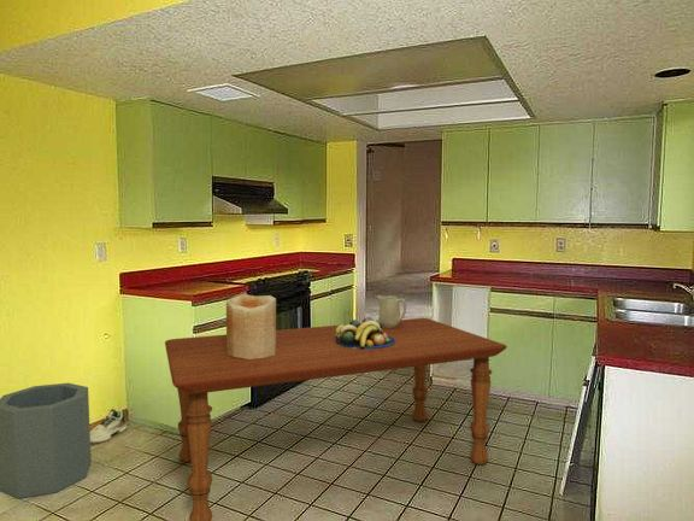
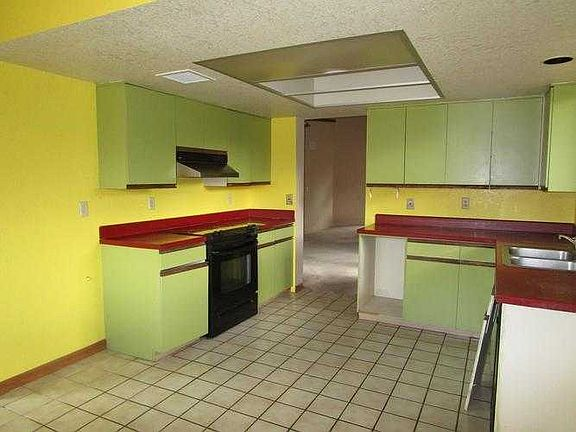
- pitcher [375,294,407,328]
- vase [225,293,277,359]
- shoe [90,408,128,445]
- fruit bowl [335,316,395,349]
- trash can [0,382,93,499]
- dining table [164,317,507,521]
